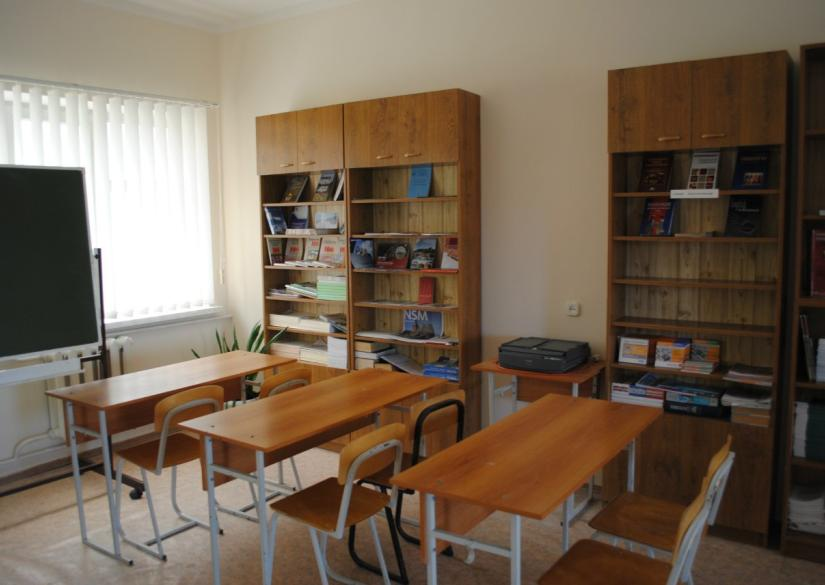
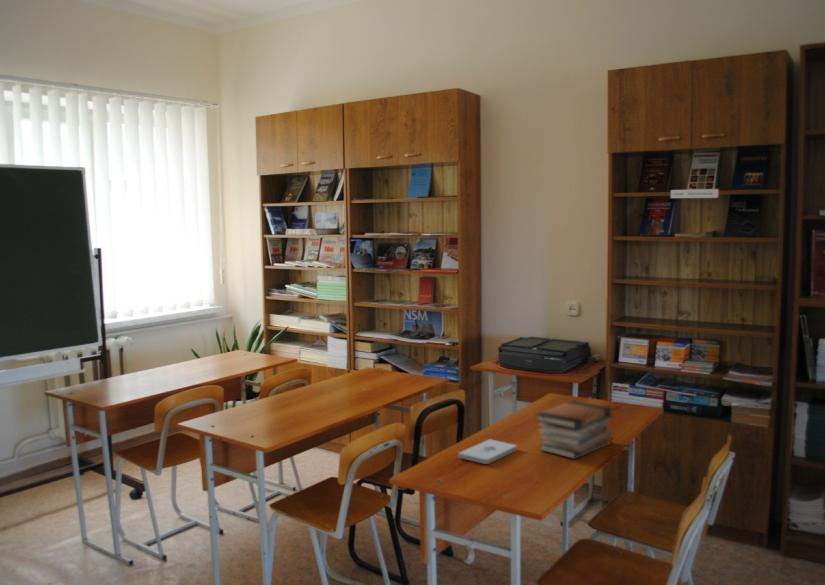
+ book stack [534,399,614,460]
+ notepad [457,438,518,465]
